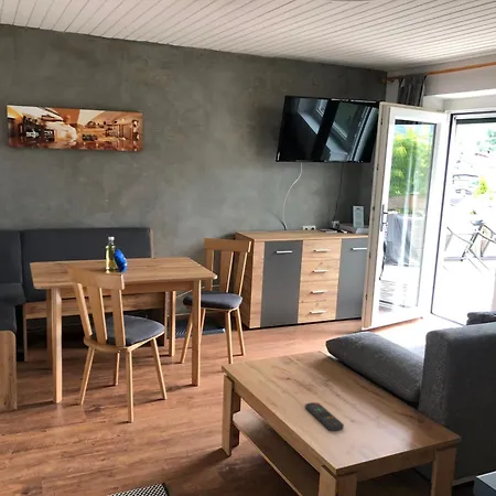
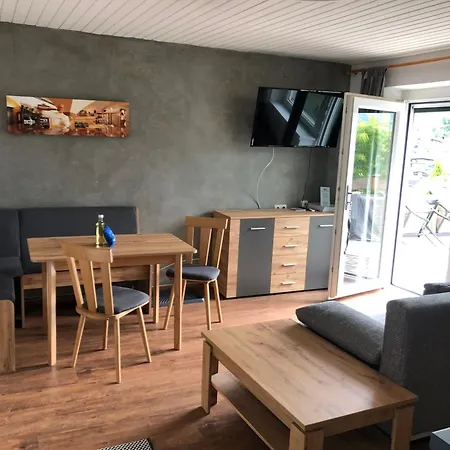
- remote control [304,401,345,432]
